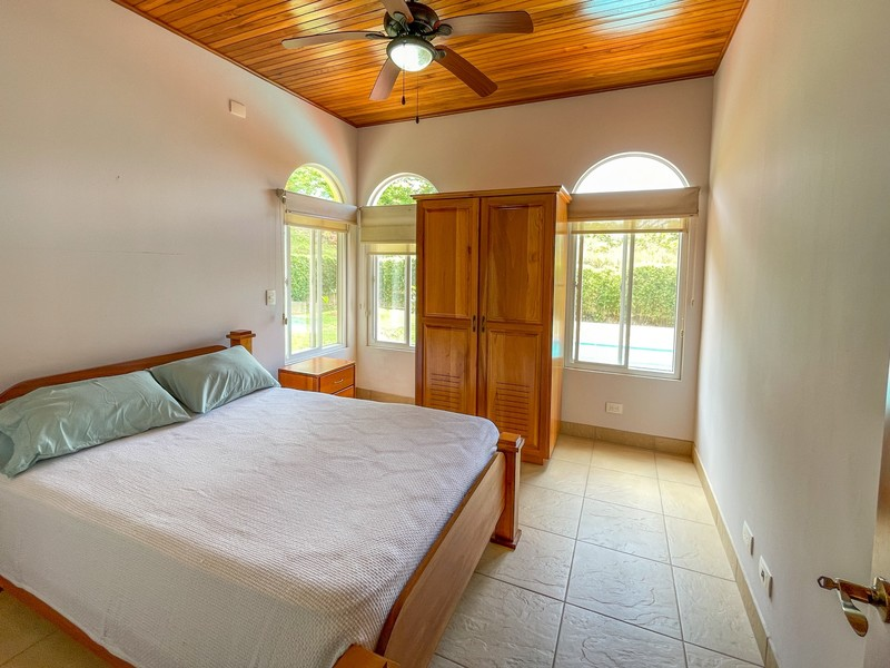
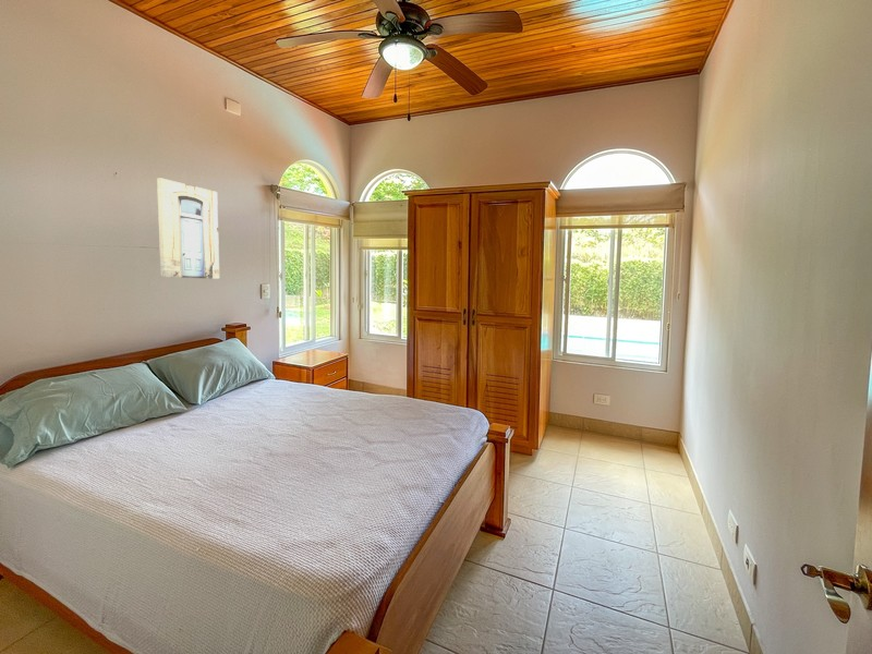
+ wall art [156,177,220,280]
